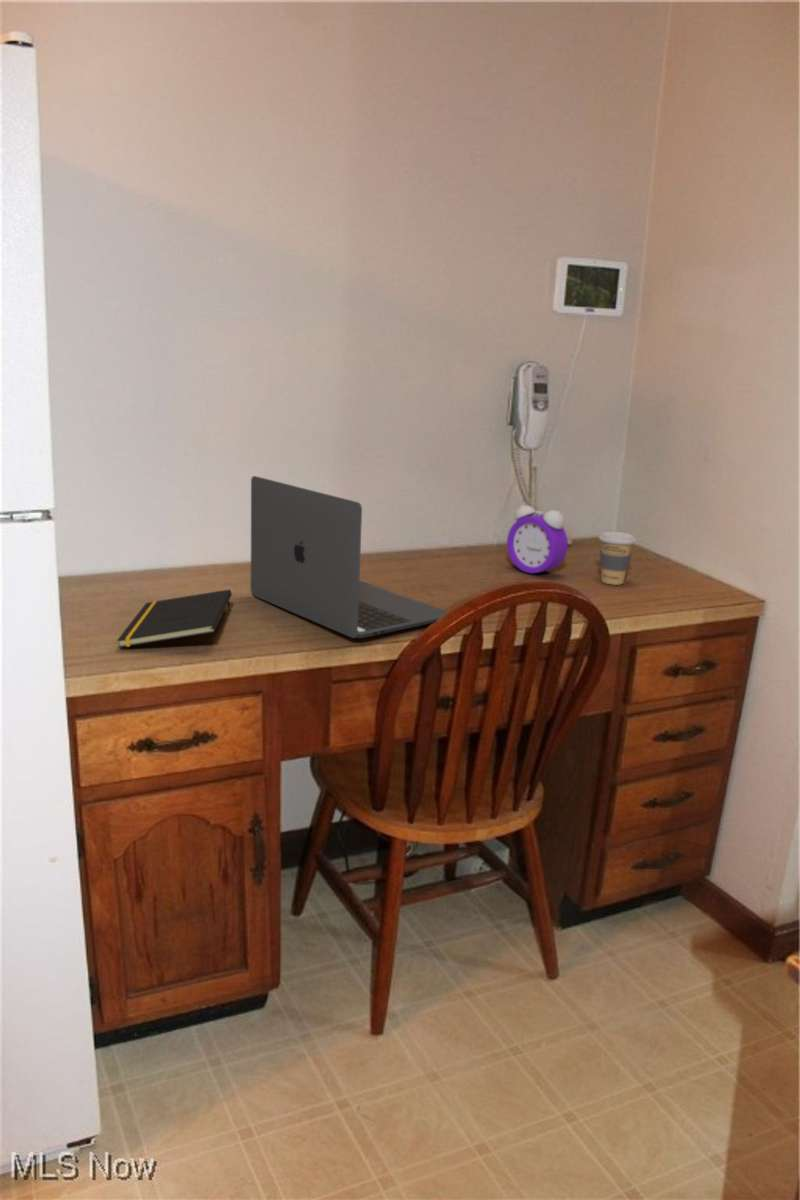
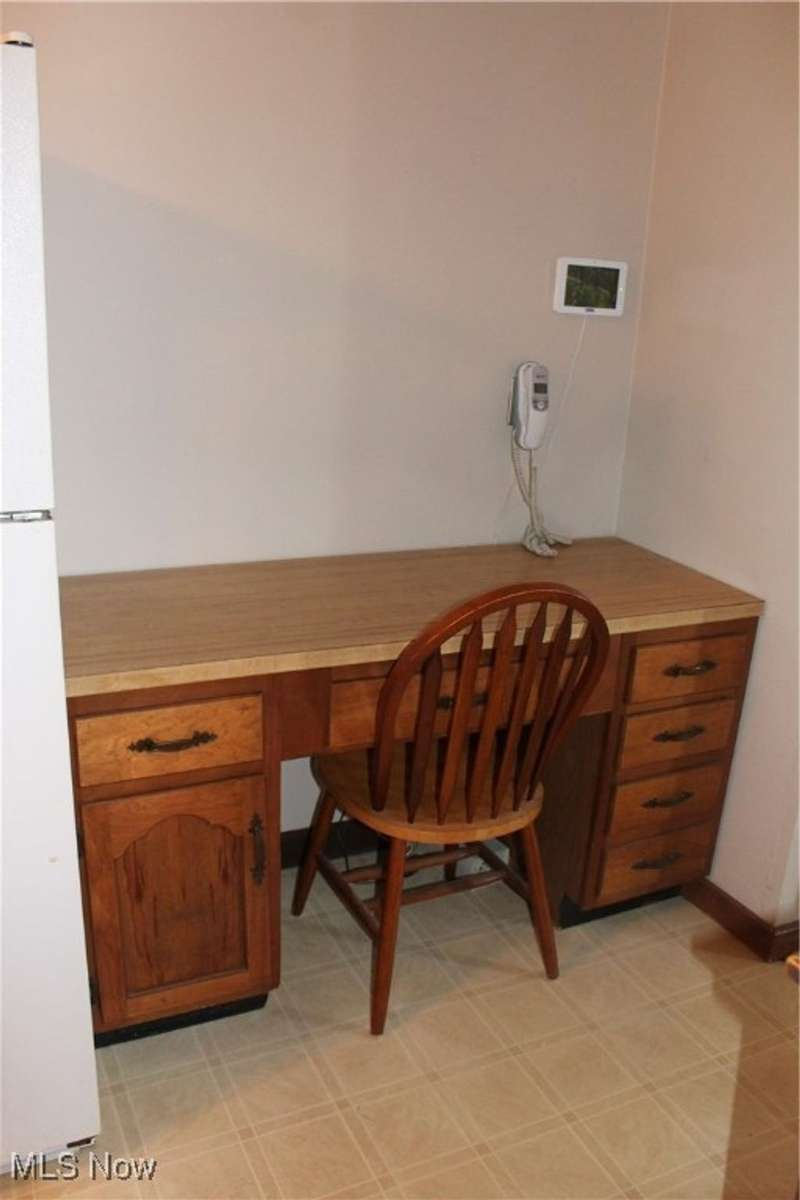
- laptop [250,475,450,639]
- coffee cup [598,531,637,586]
- notepad [116,588,233,649]
- alarm clock [506,504,569,574]
